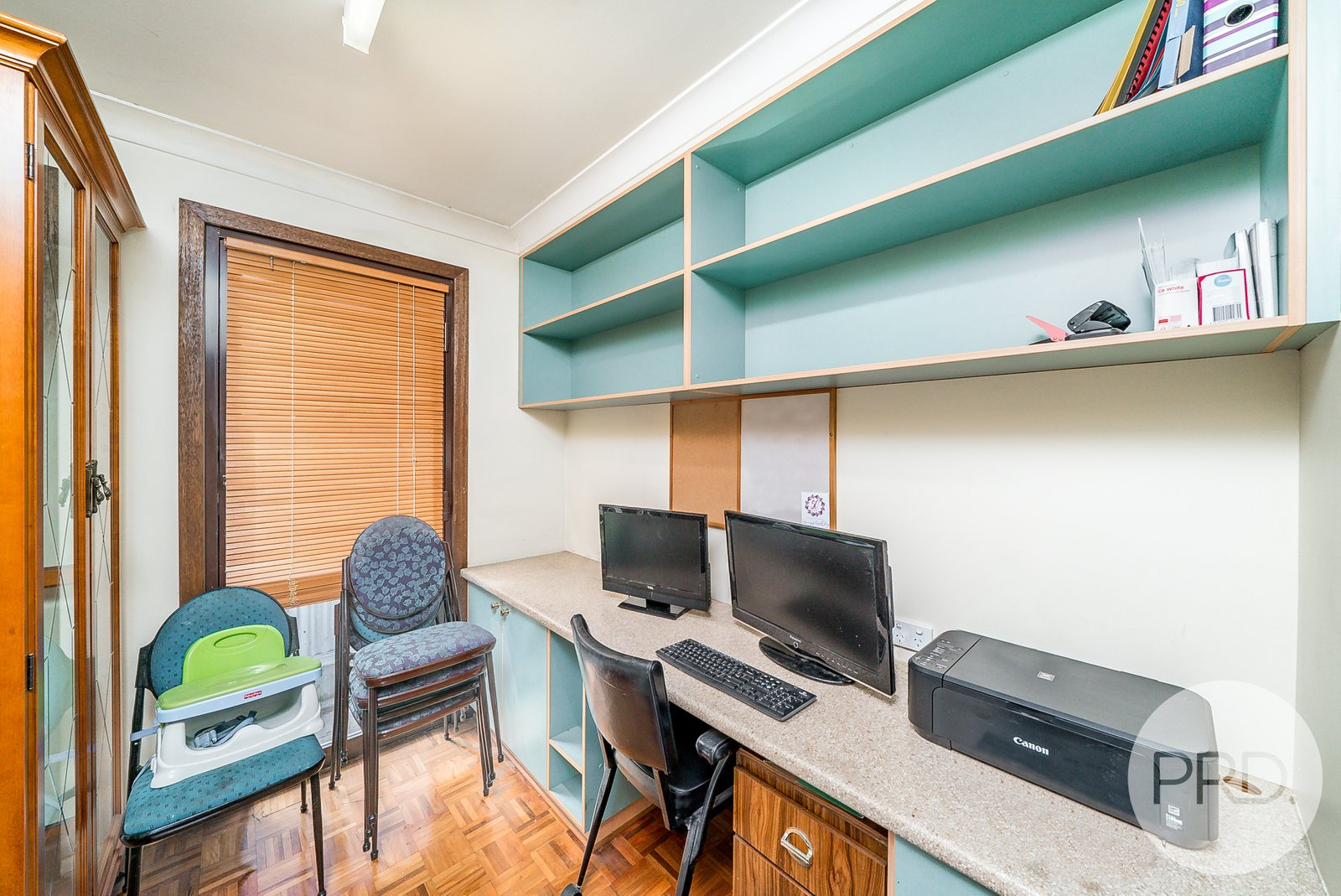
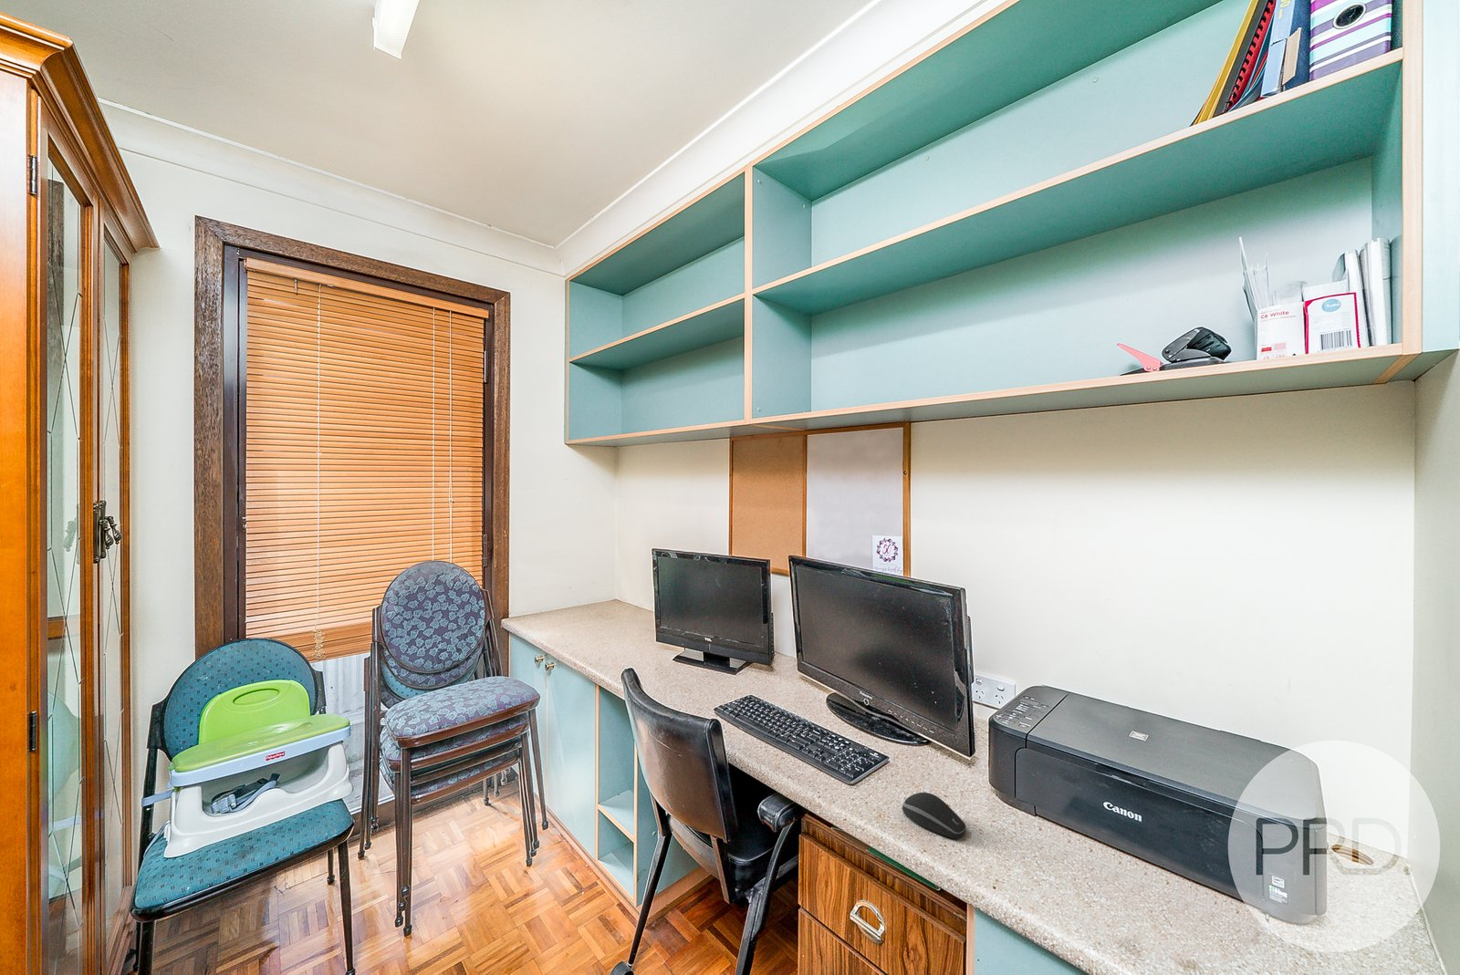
+ computer mouse [901,792,967,839]
